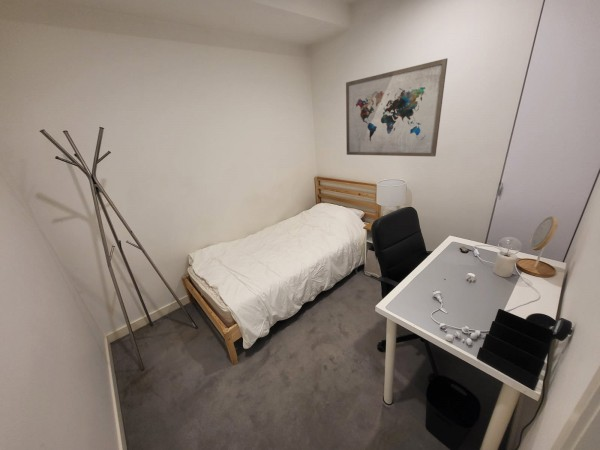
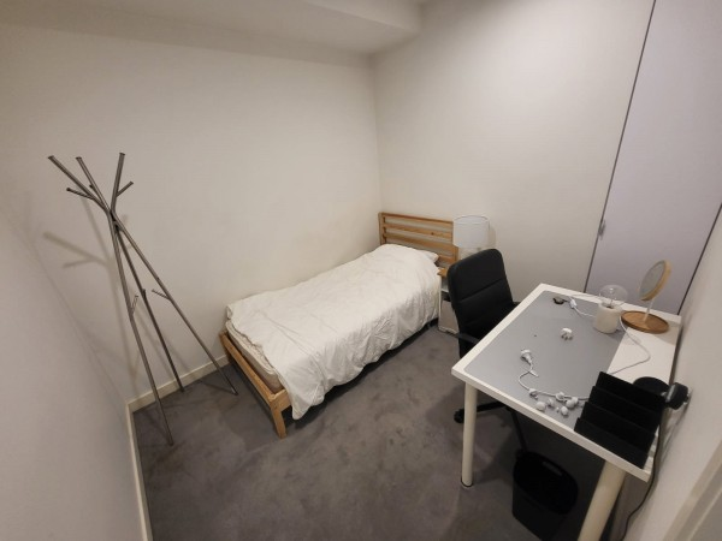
- wall art [345,58,448,157]
